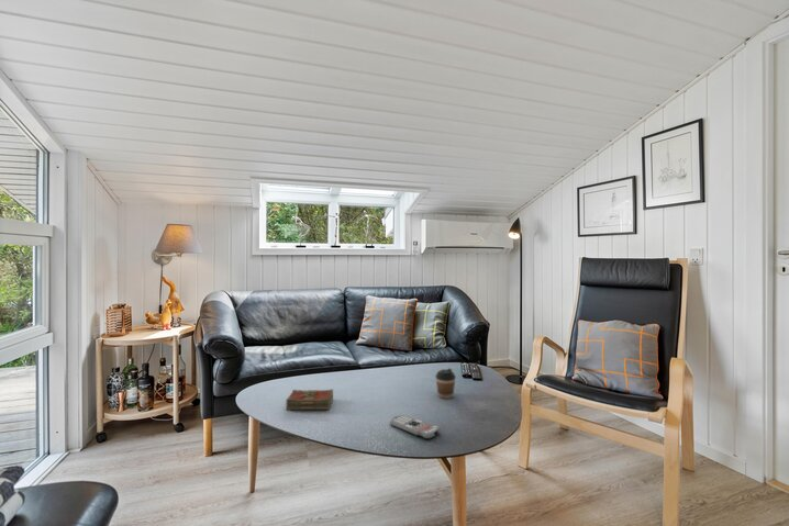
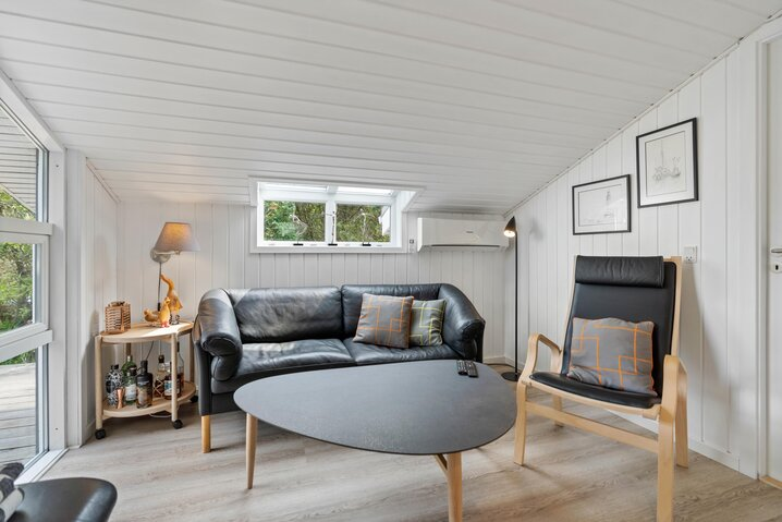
- coffee cup [434,367,457,400]
- remote control [389,414,442,440]
- book [285,389,334,411]
